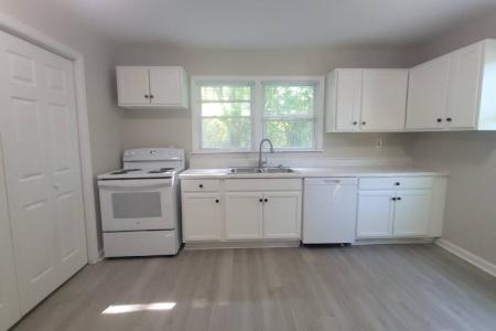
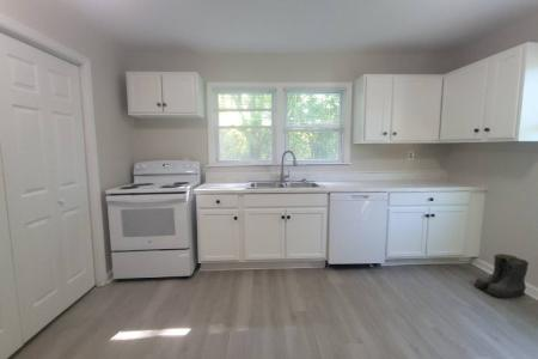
+ boots [473,252,530,299]
